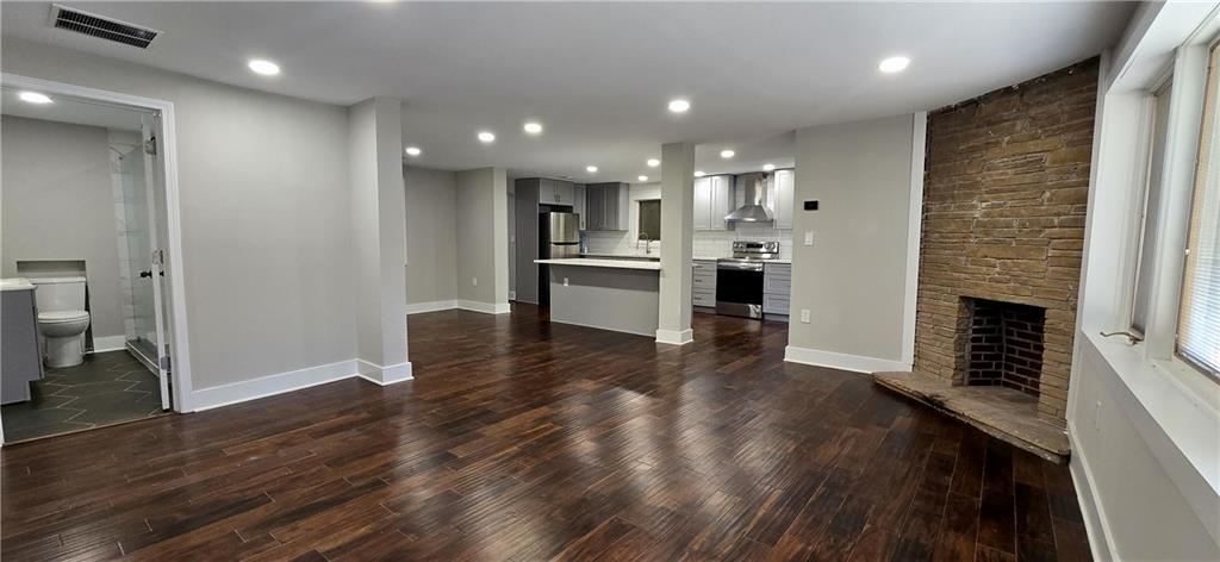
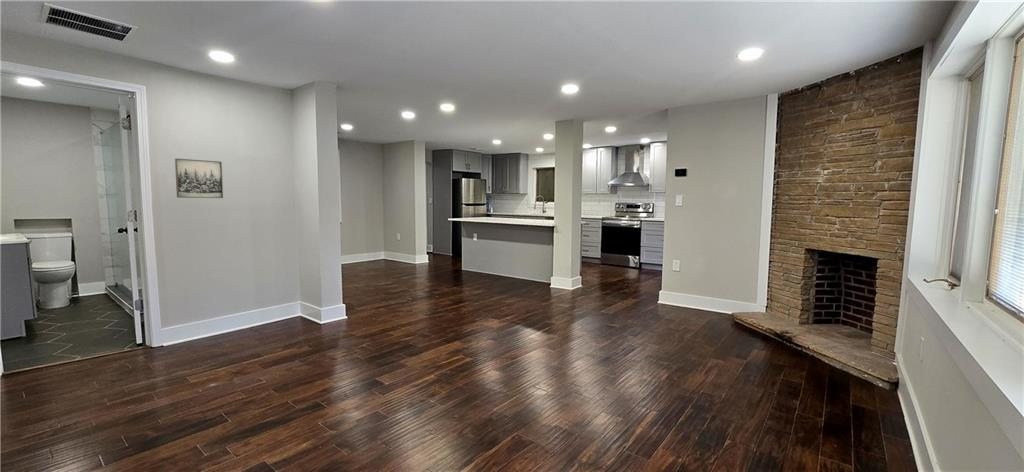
+ wall art [174,158,224,199]
